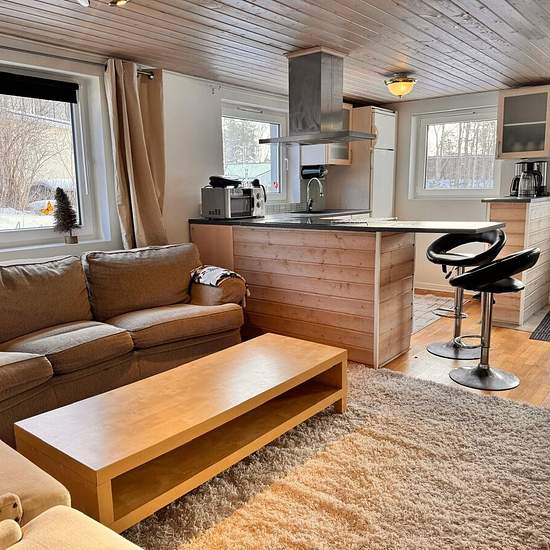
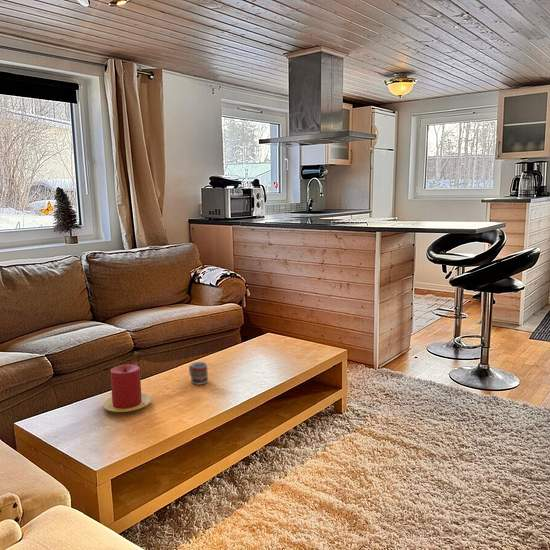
+ candle [102,363,152,413]
+ cup [188,361,209,386]
